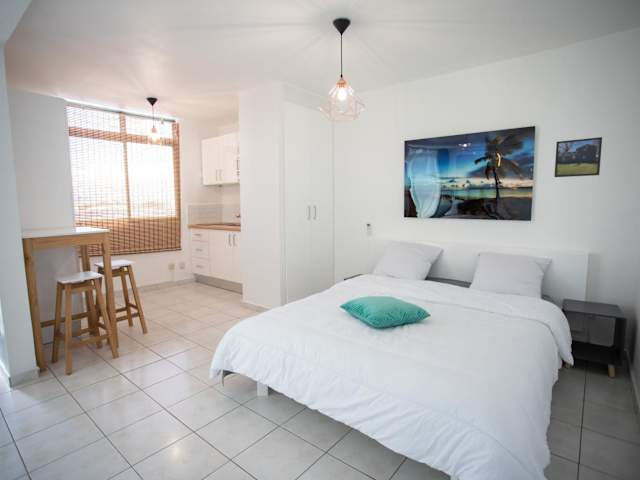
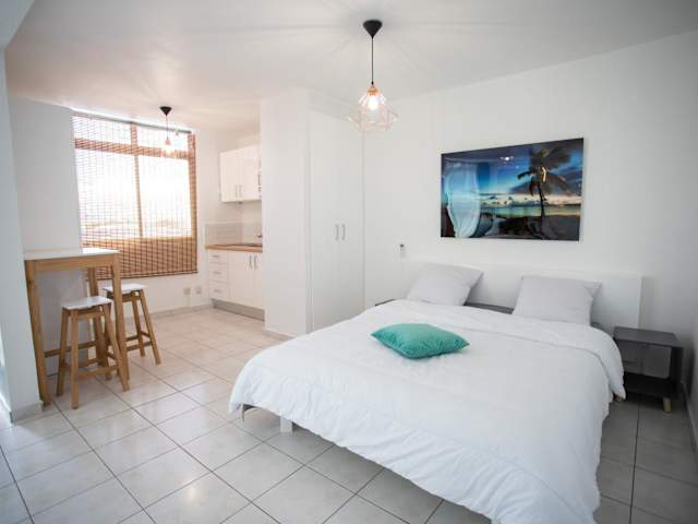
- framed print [553,136,603,178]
